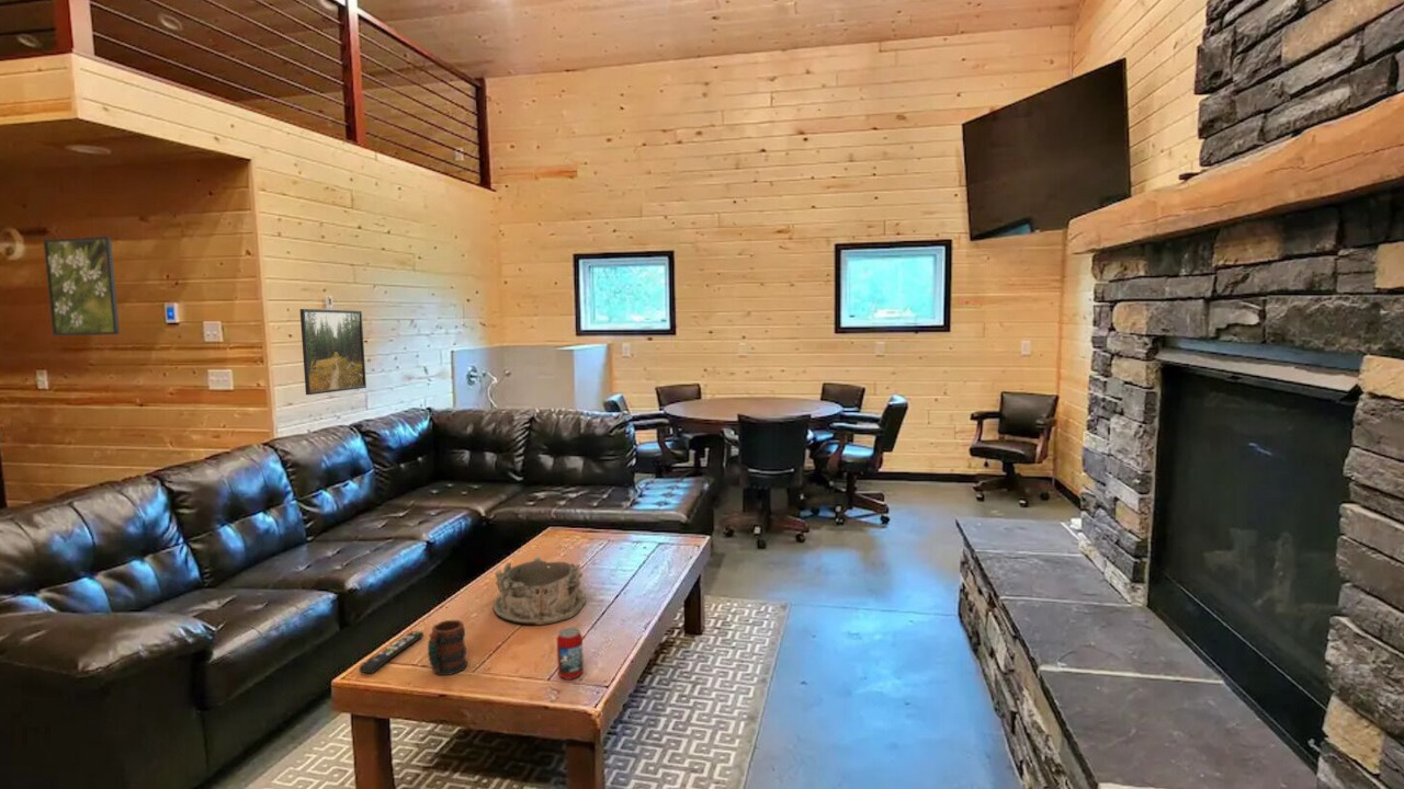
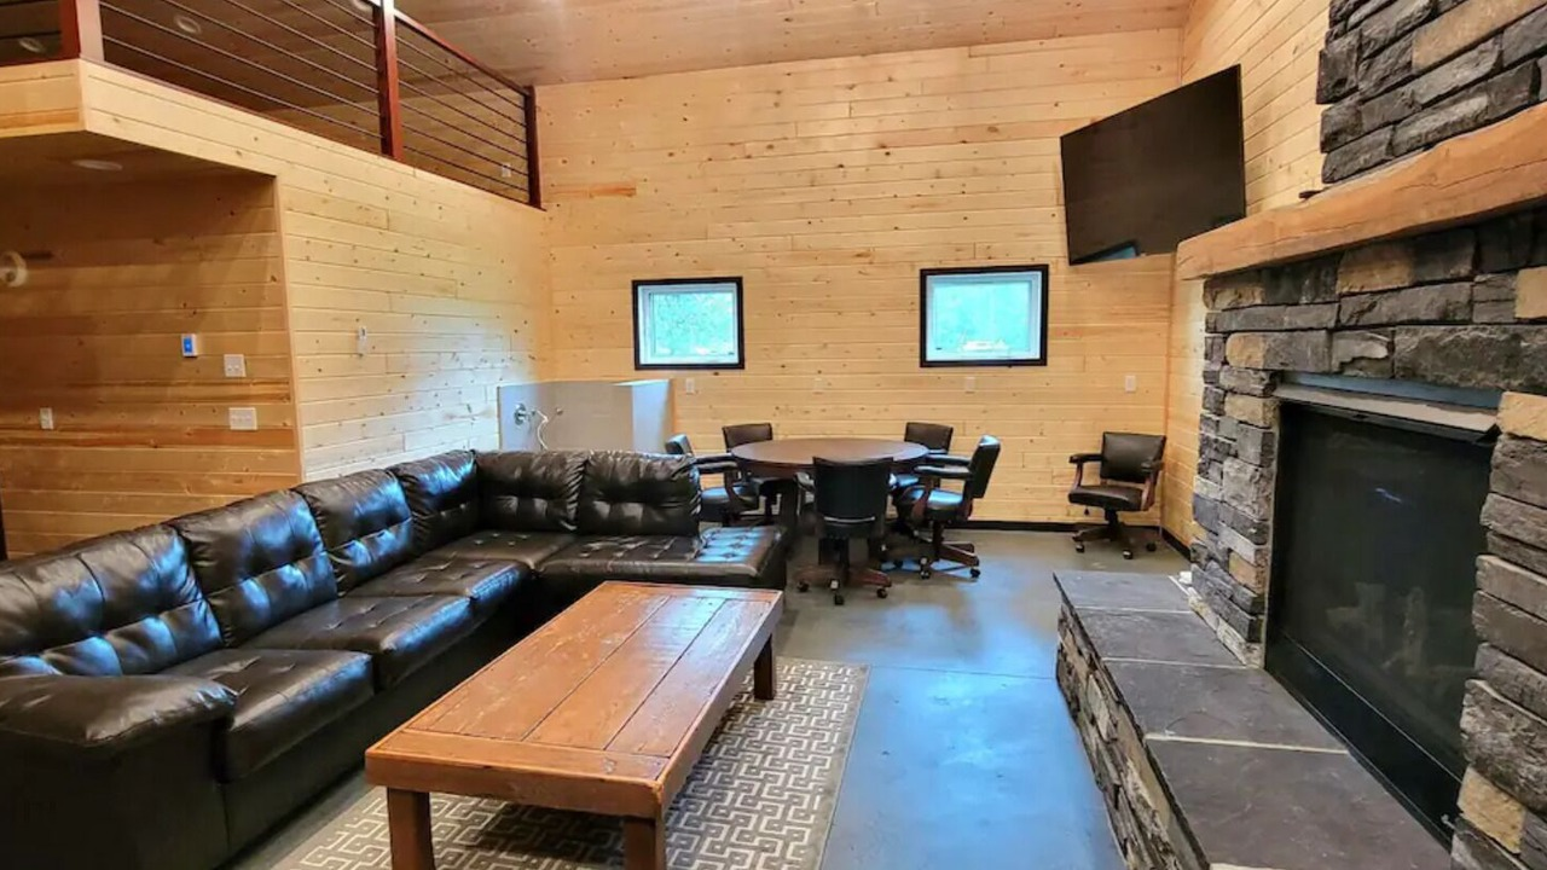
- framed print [299,308,367,396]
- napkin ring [492,556,587,626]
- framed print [43,236,121,336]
- remote control [358,630,424,675]
- beverage can [556,627,585,681]
- mug [427,619,468,676]
